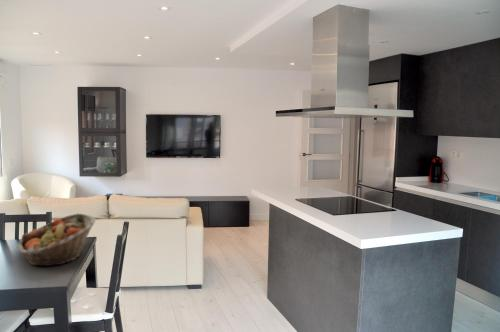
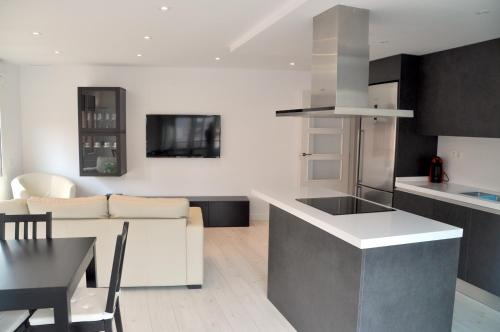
- fruit basket [17,213,97,267]
